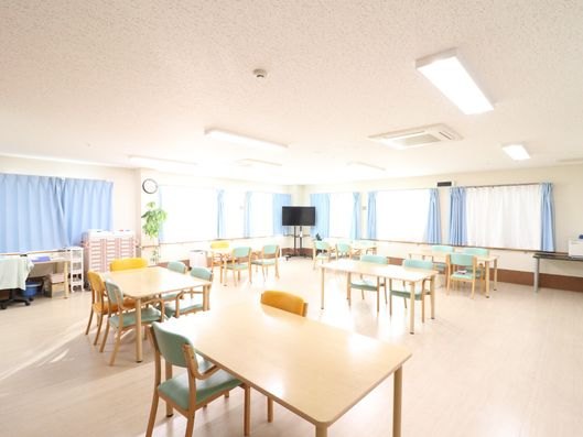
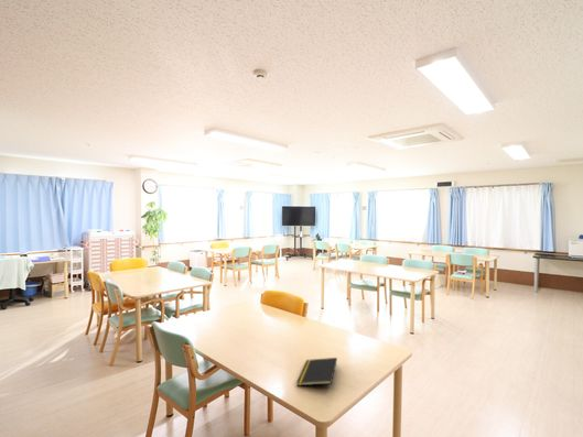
+ notepad [295,357,338,386]
